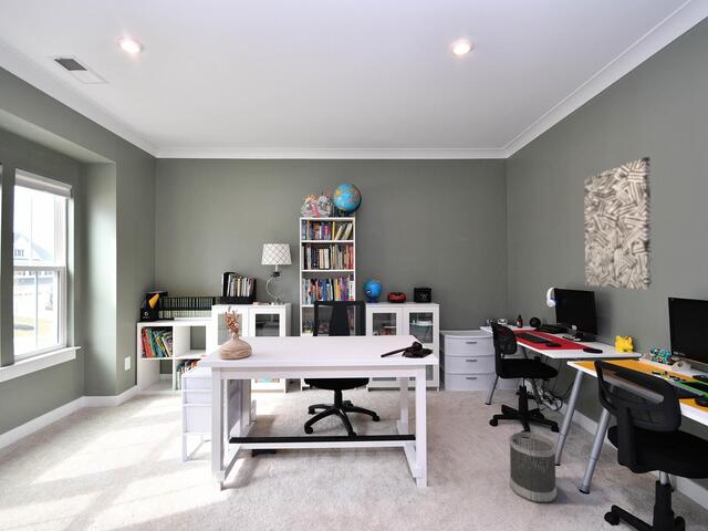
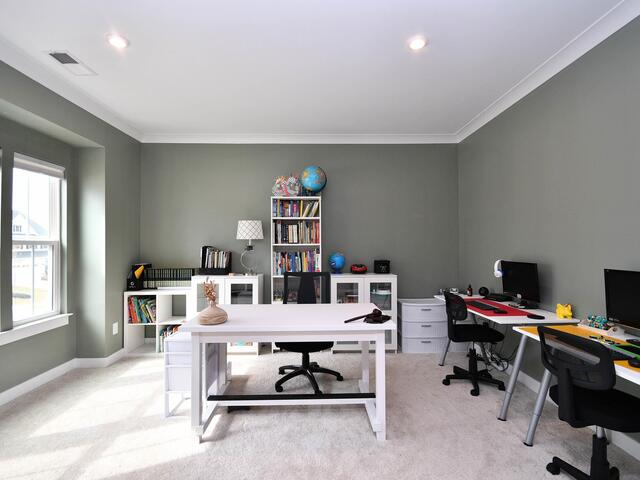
- wastebasket [508,431,558,504]
- wall art [583,156,653,291]
